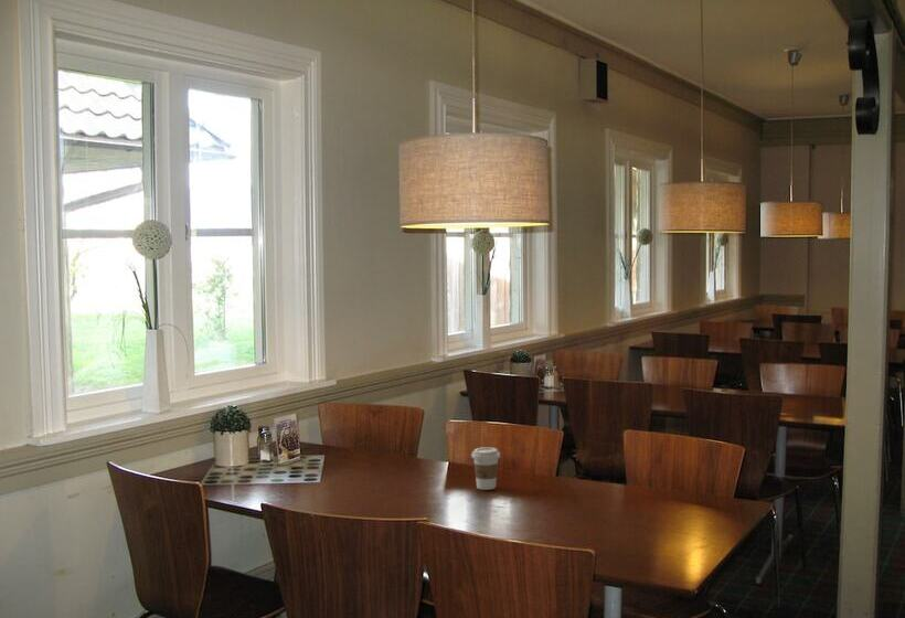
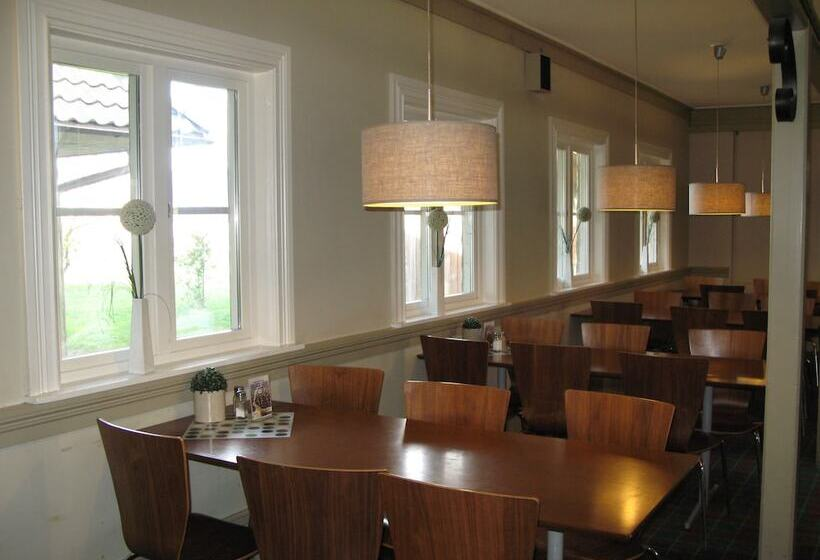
- coffee cup [470,446,501,491]
